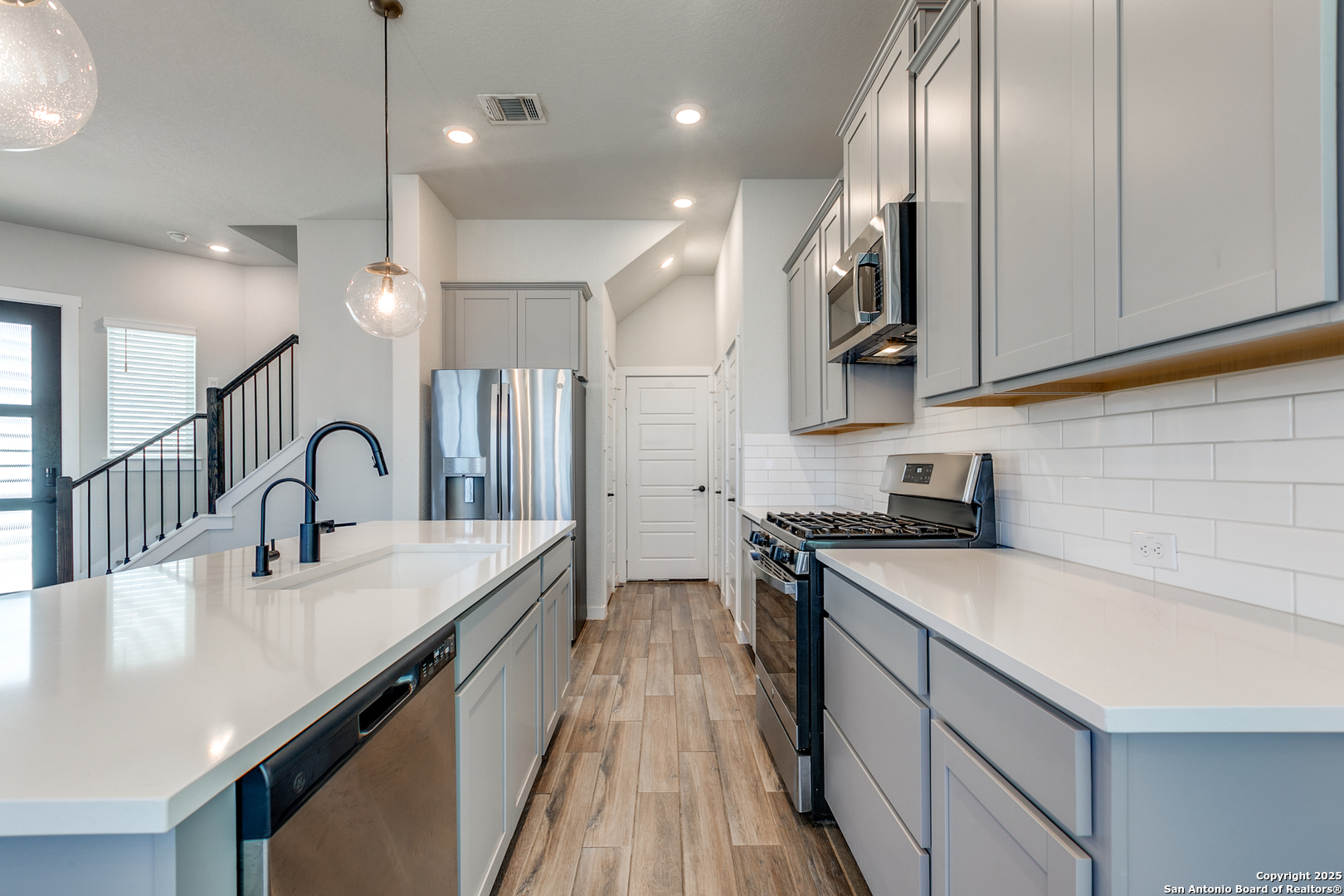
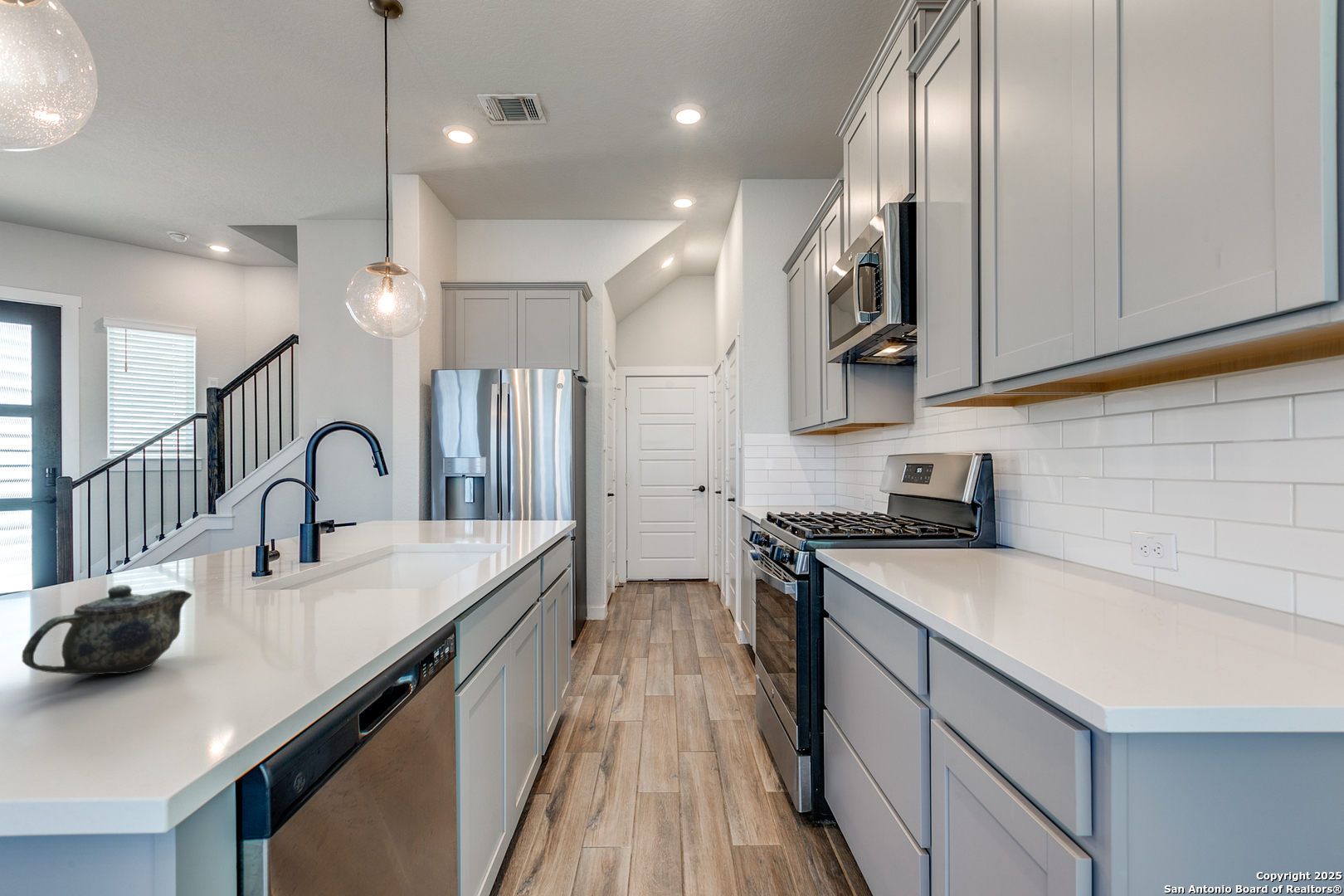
+ chinaware [21,584,192,675]
